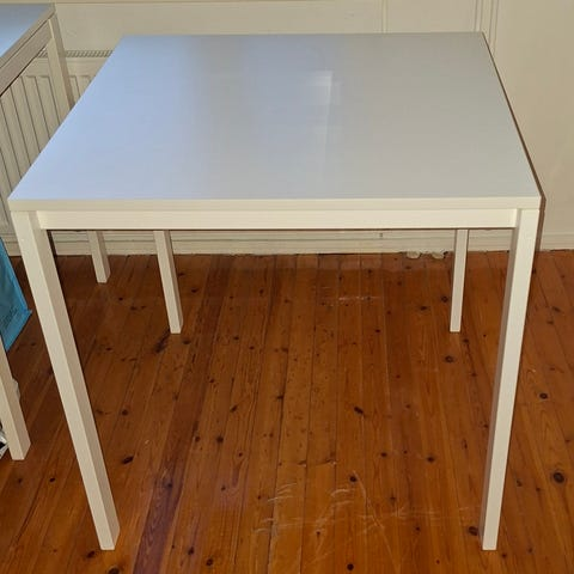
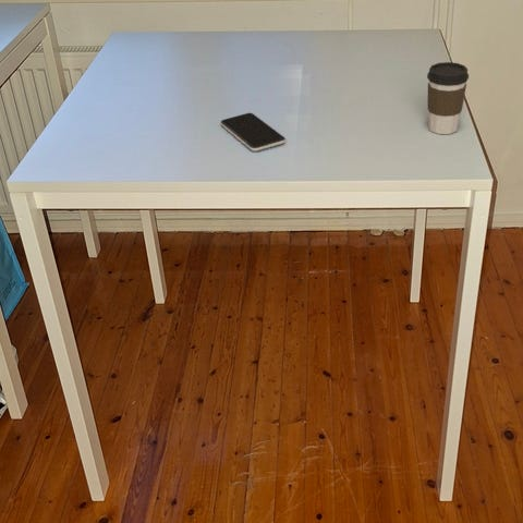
+ coffee cup [426,61,470,135]
+ smartphone [219,112,287,153]
